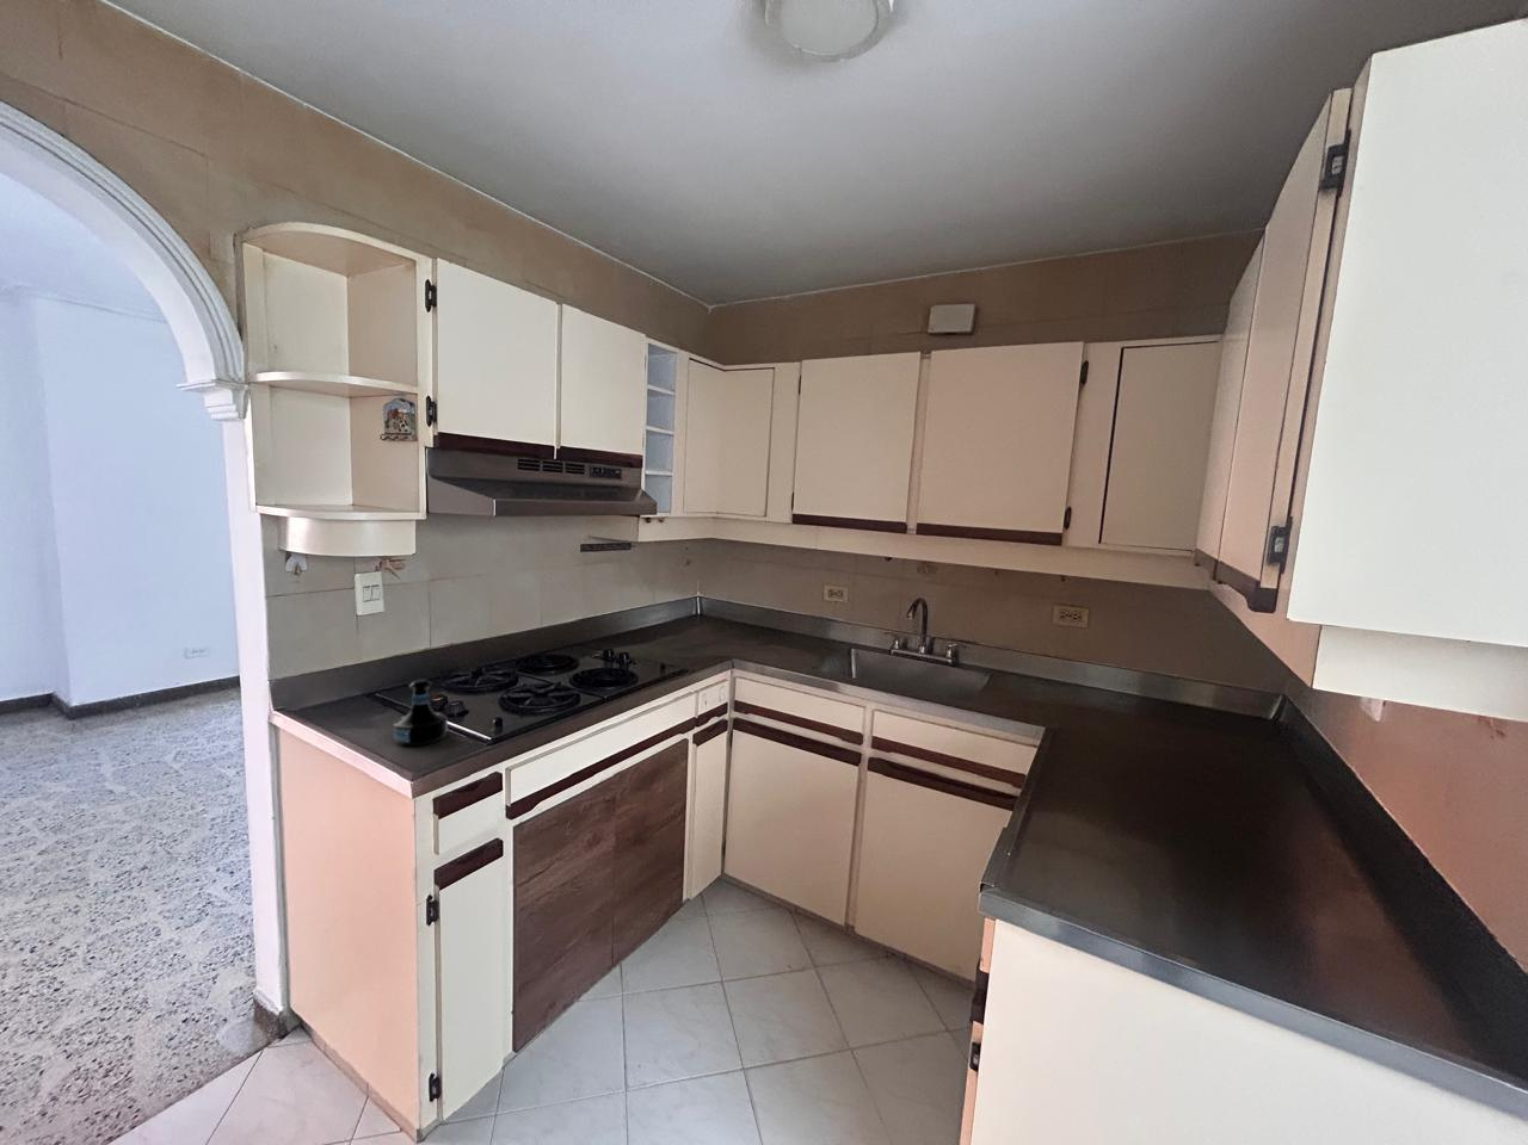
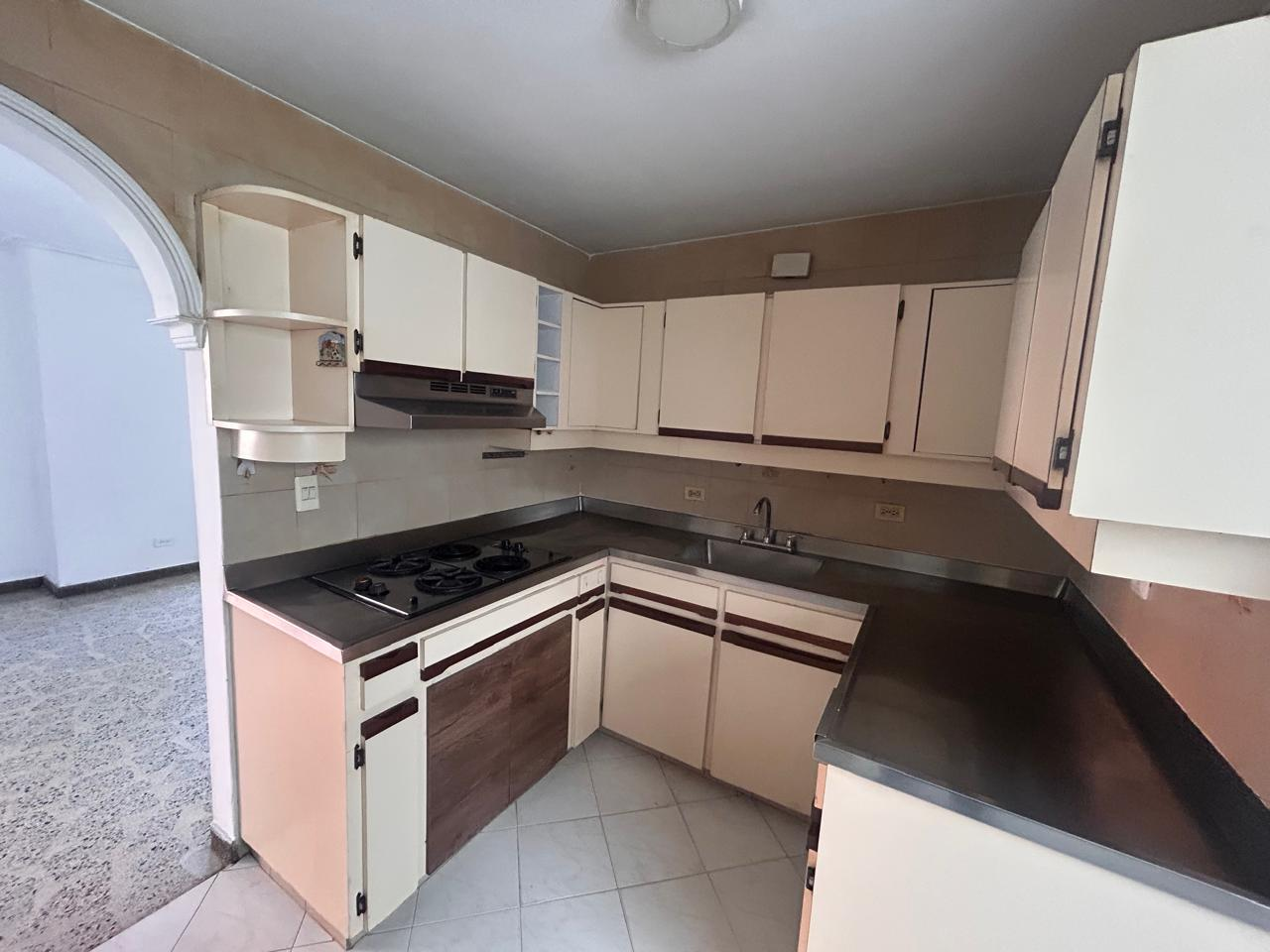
- tequila bottle [391,677,449,747]
